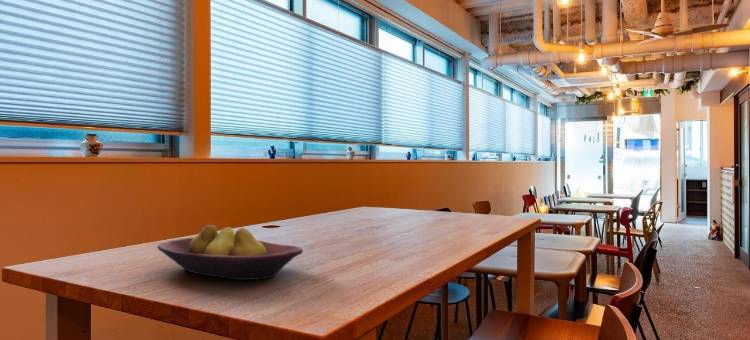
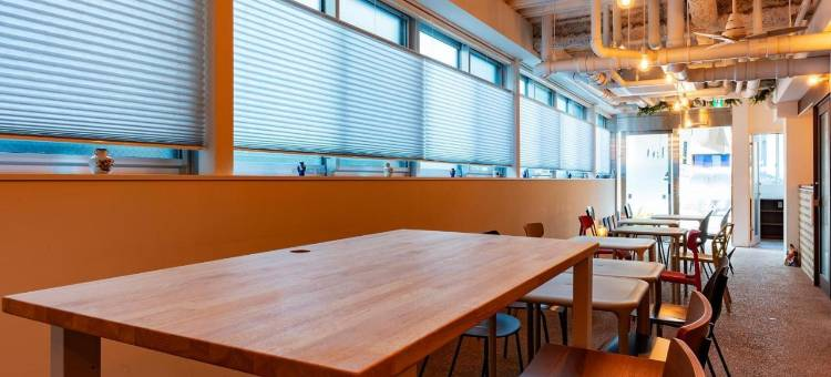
- fruit bowl [157,224,304,281]
